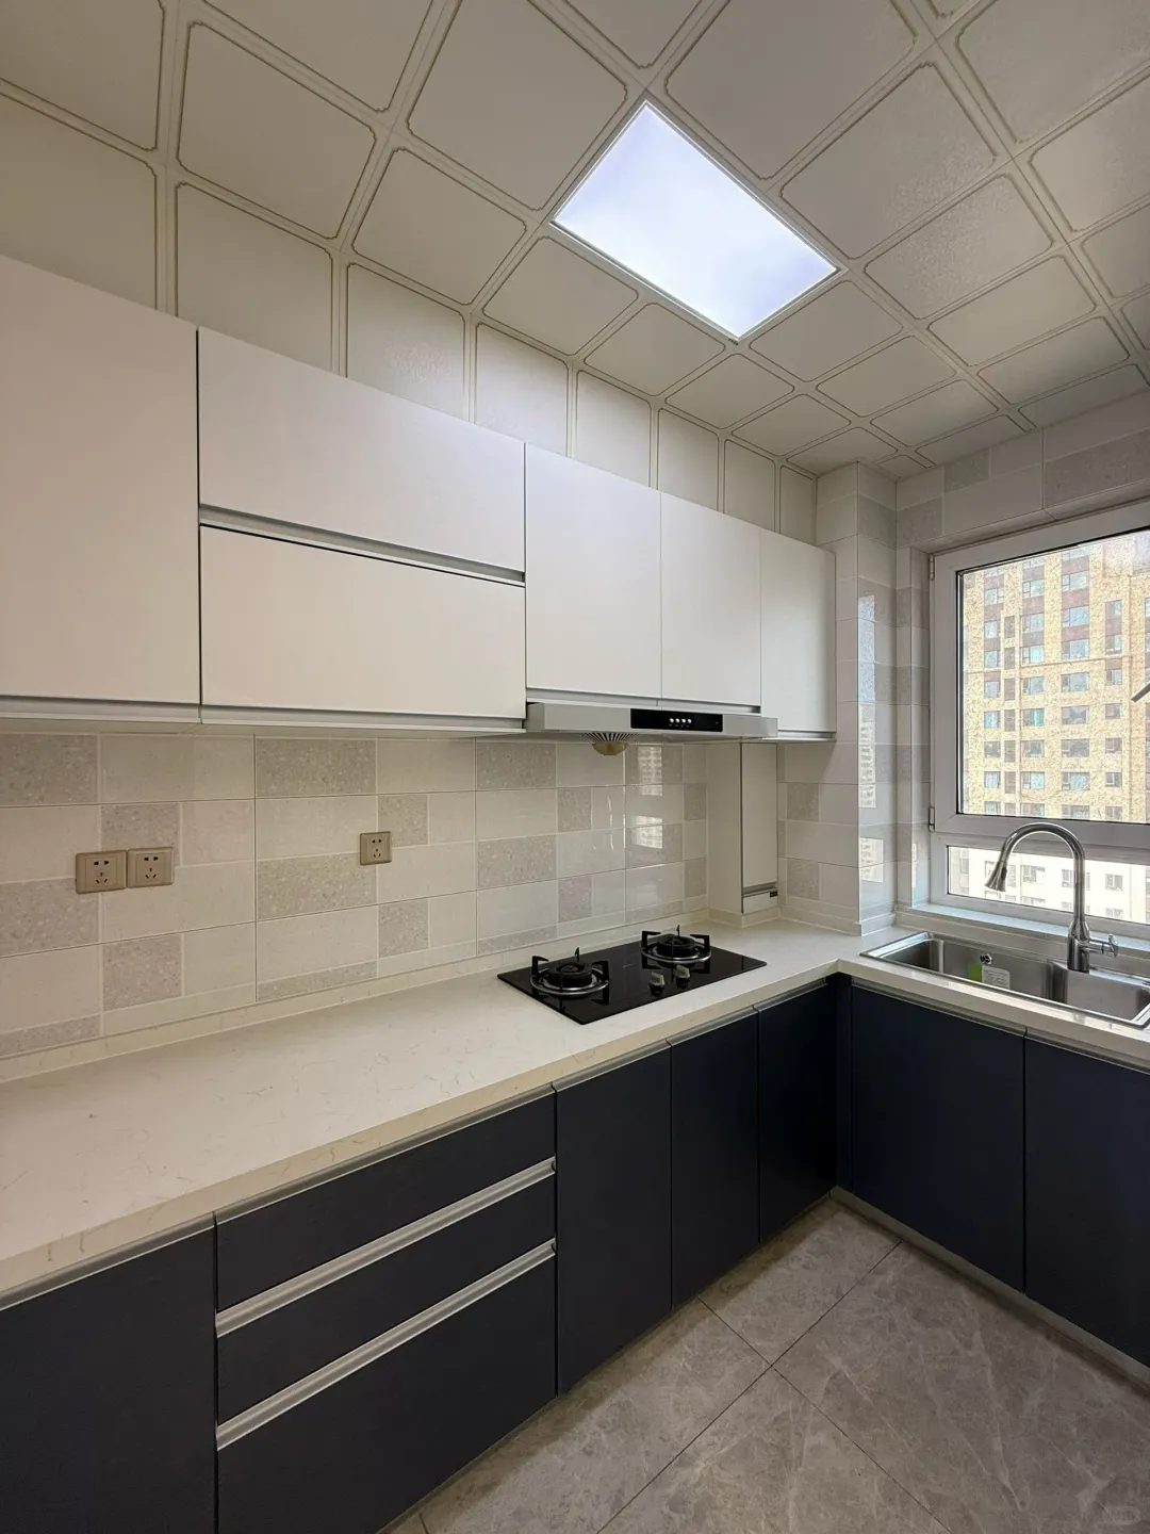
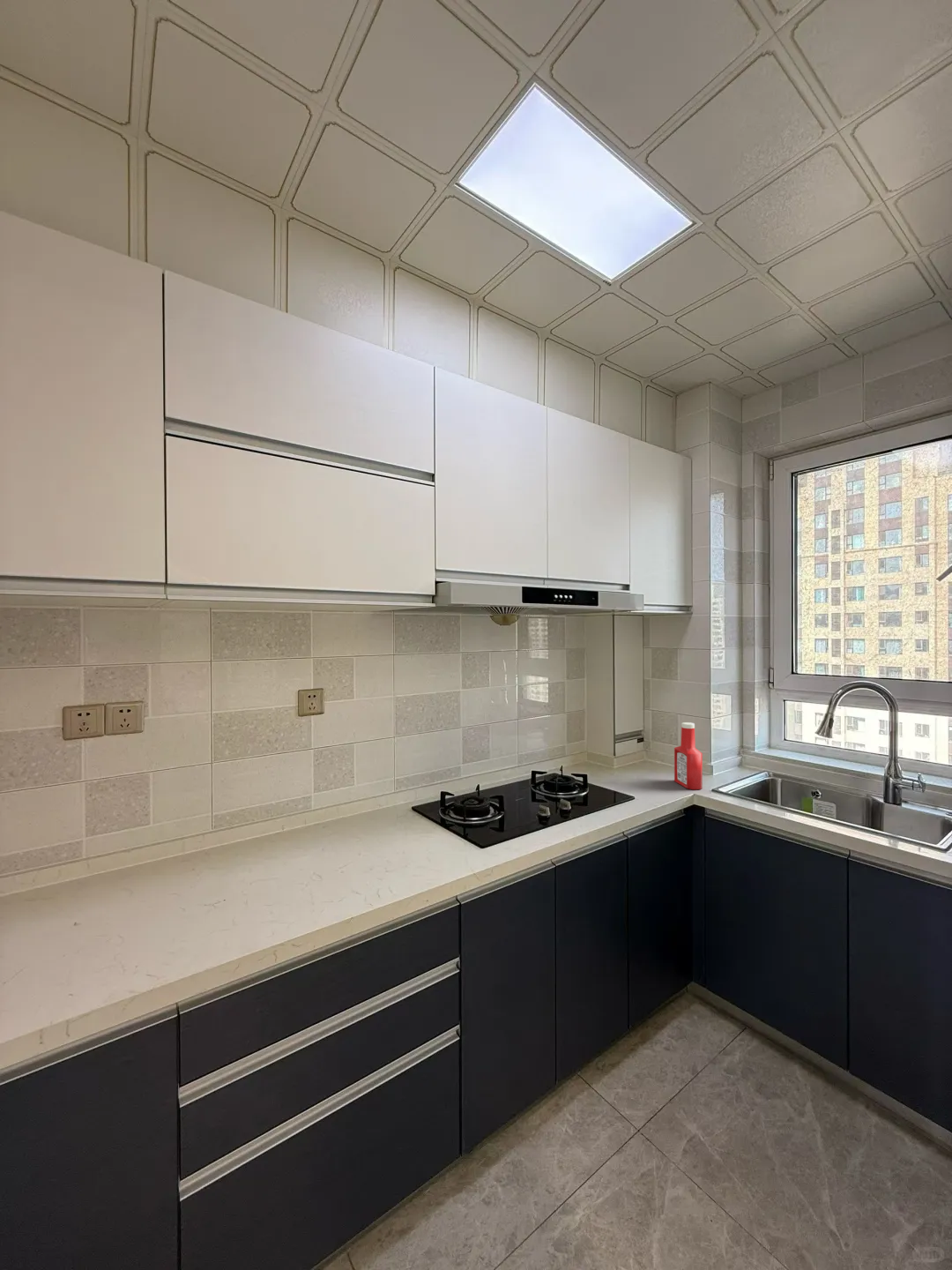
+ soap bottle [673,721,703,790]
